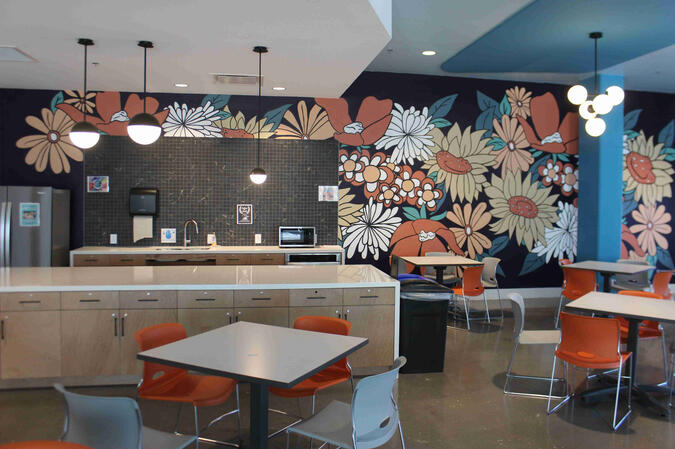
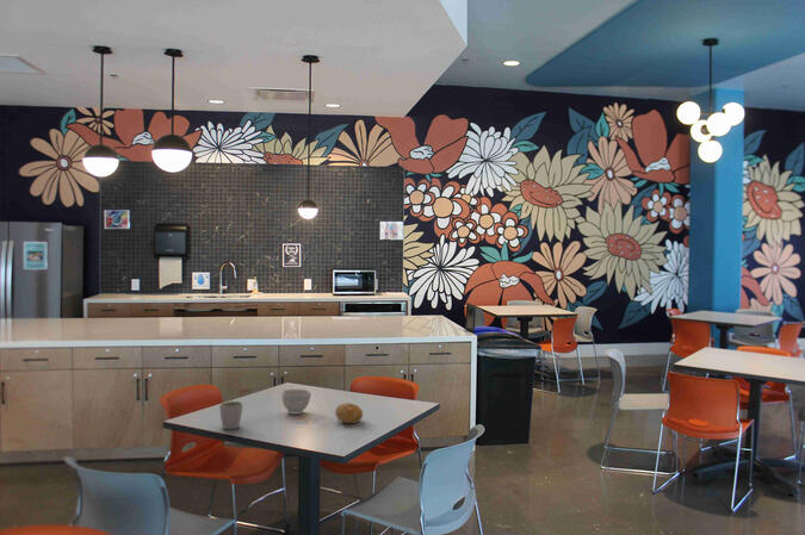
+ mug [218,400,244,430]
+ bowl [280,388,312,415]
+ fruit [334,402,364,424]
